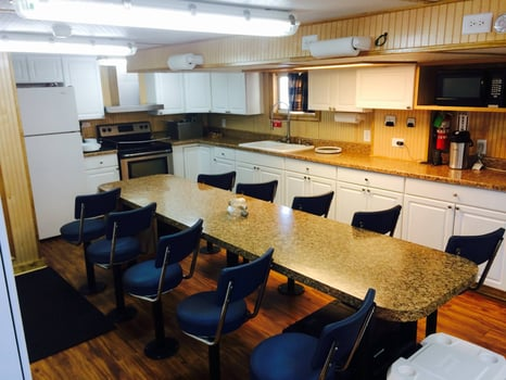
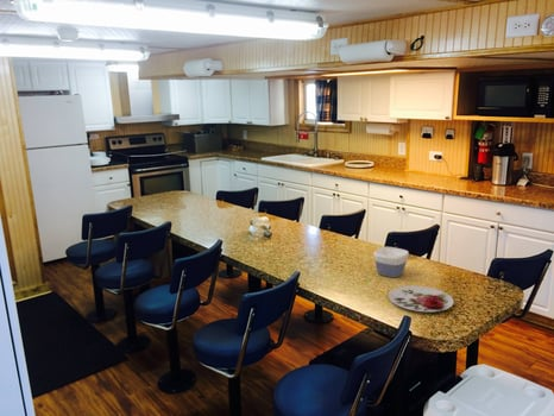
+ bowl [372,246,410,278]
+ plate [388,285,455,313]
